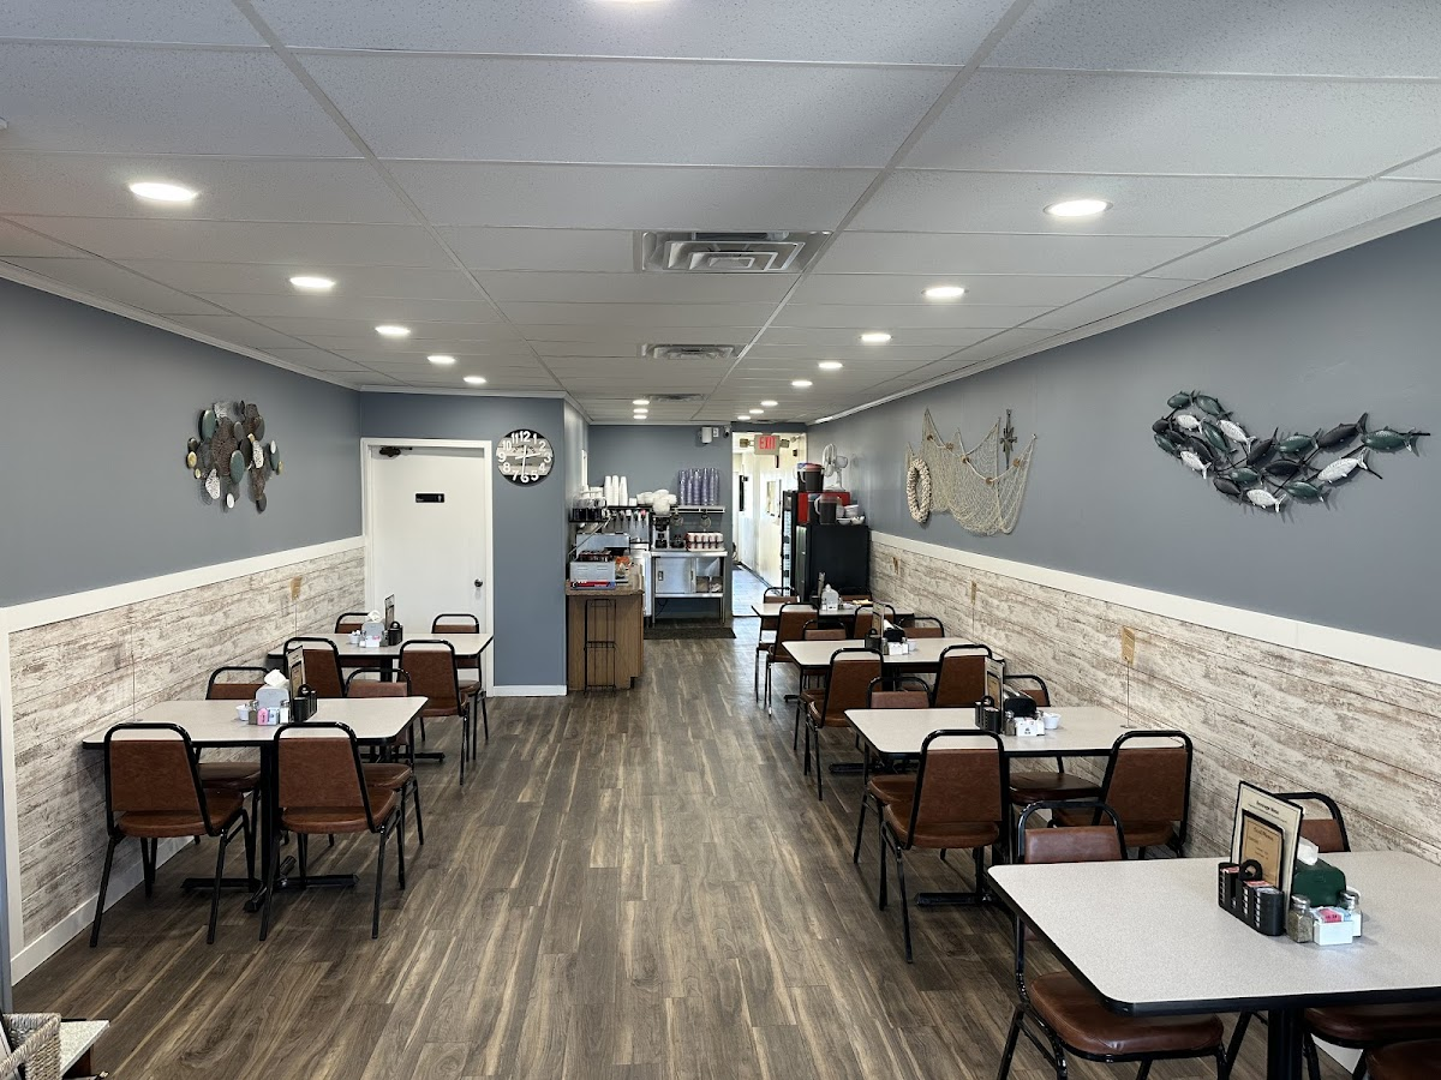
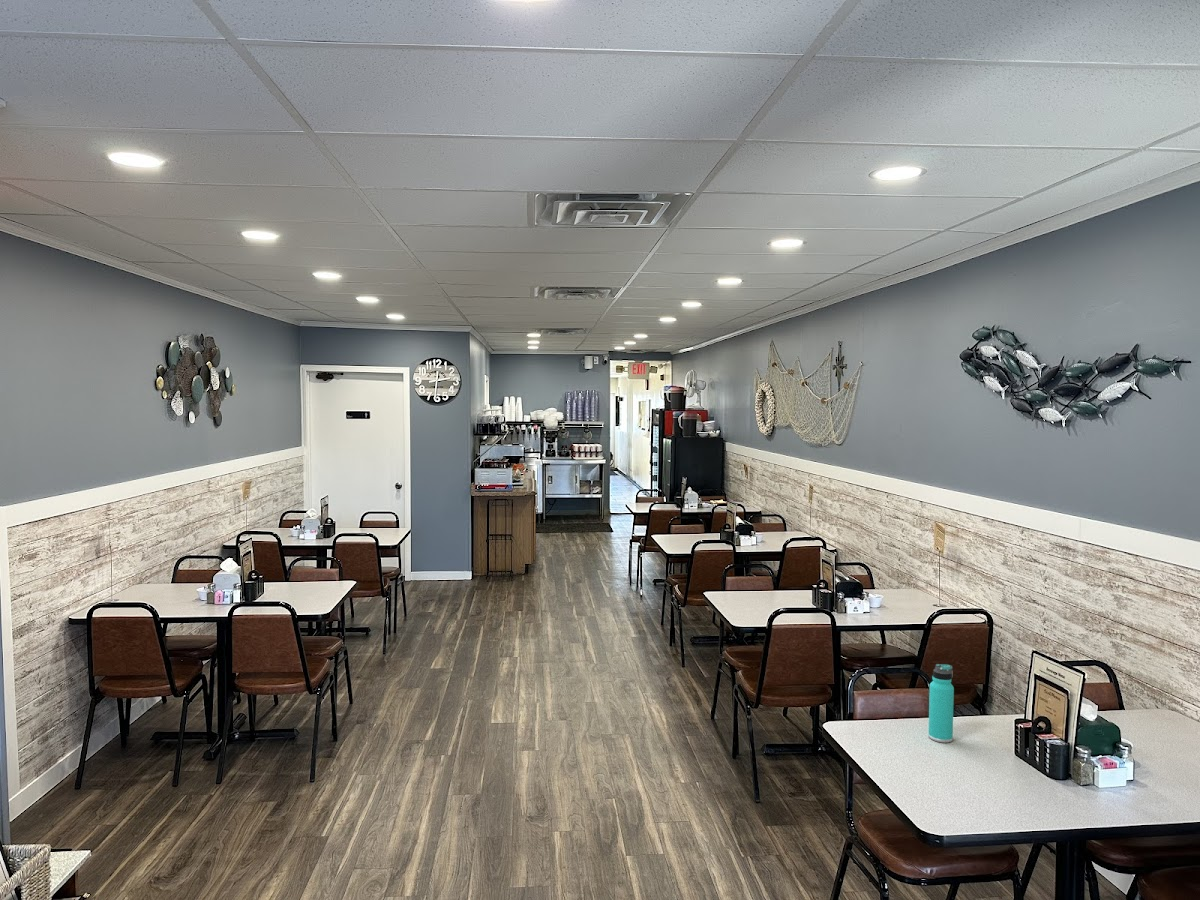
+ thermos bottle [928,663,955,744]
